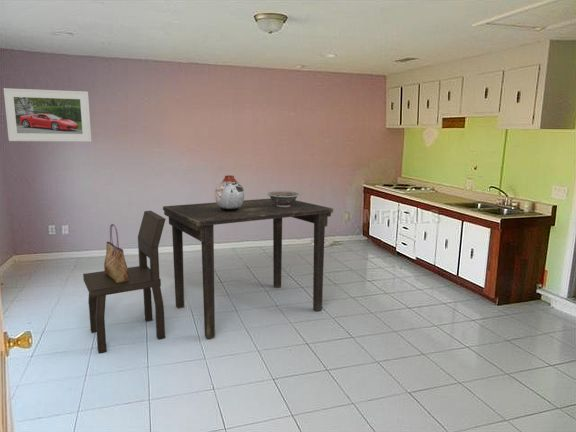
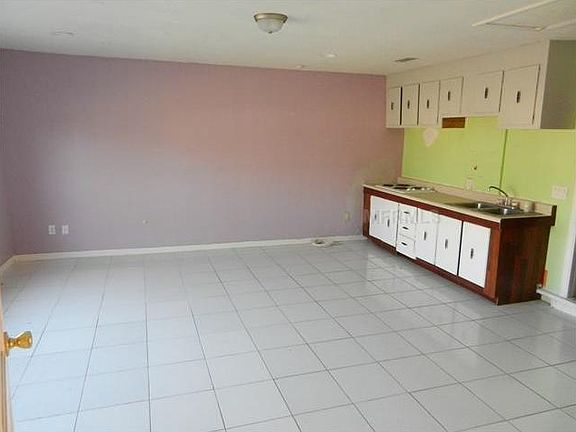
- dining chair [82,210,166,354]
- dining table [162,198,334,340]
- decorative bowl [266,190,301,207]
- tote bag [103,223,129,283]
- vase [214,174,245,212]
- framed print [3,87,92,143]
